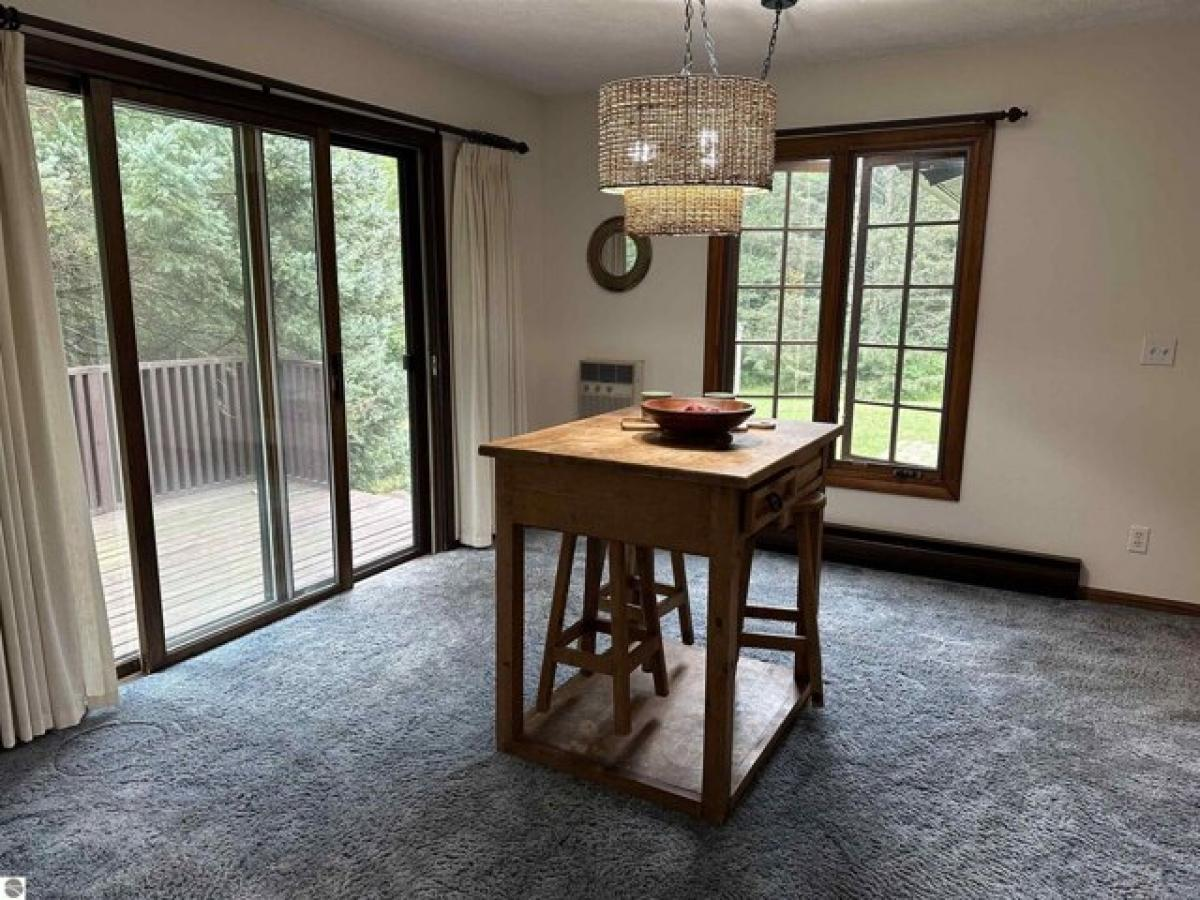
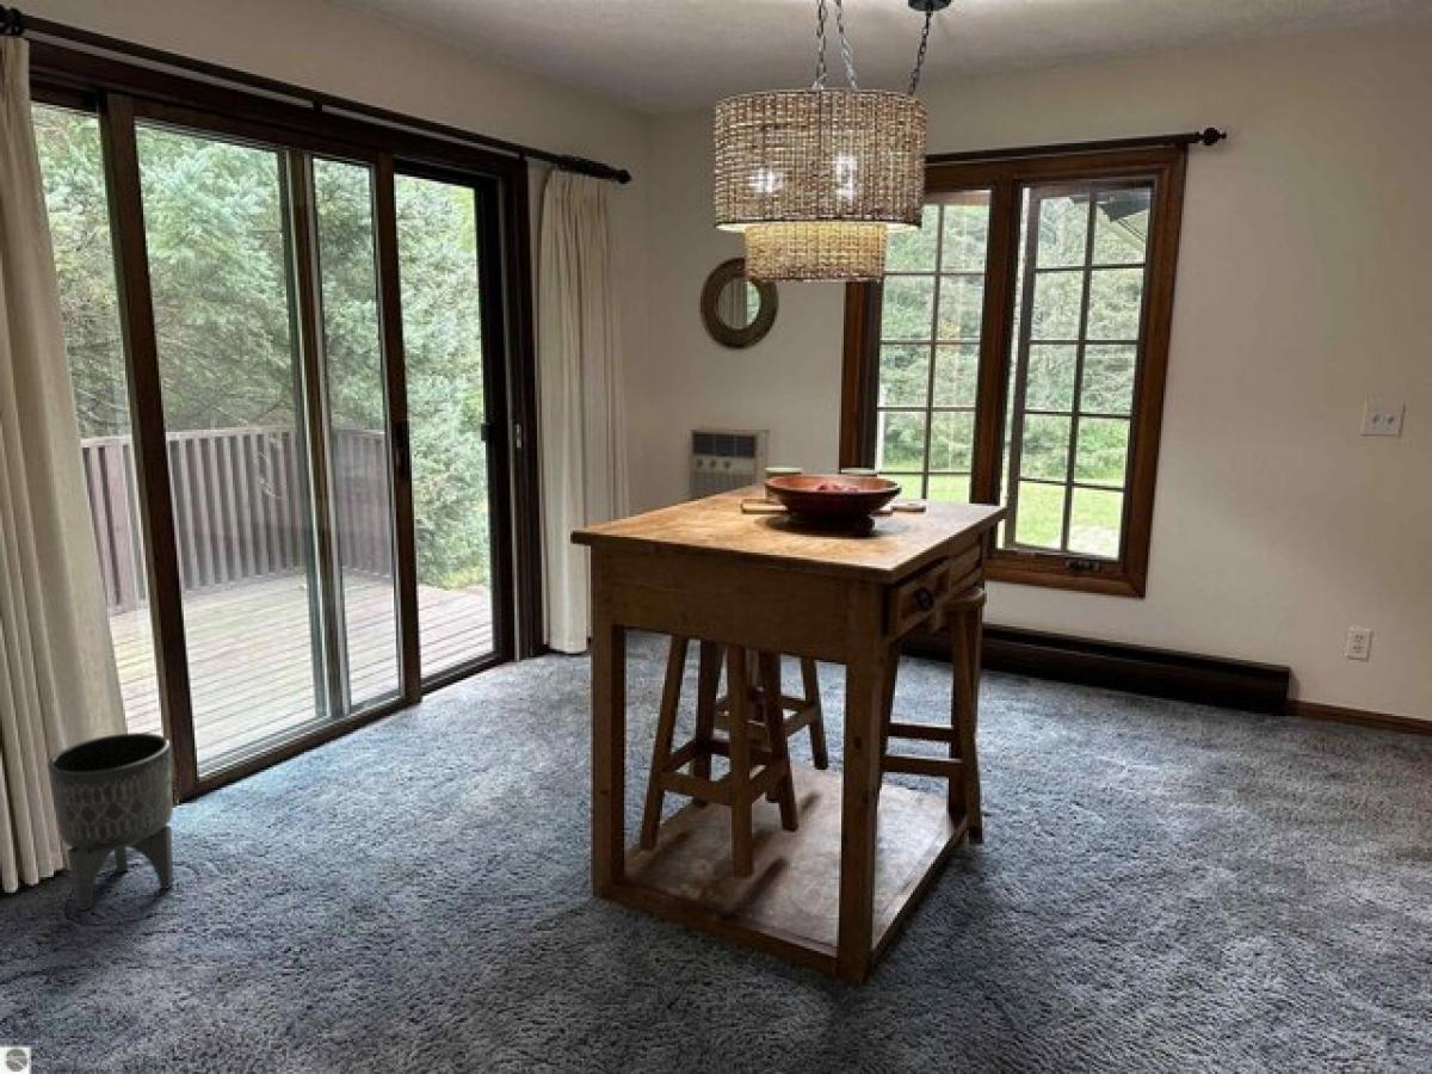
+ planter [47,732,175,912]
